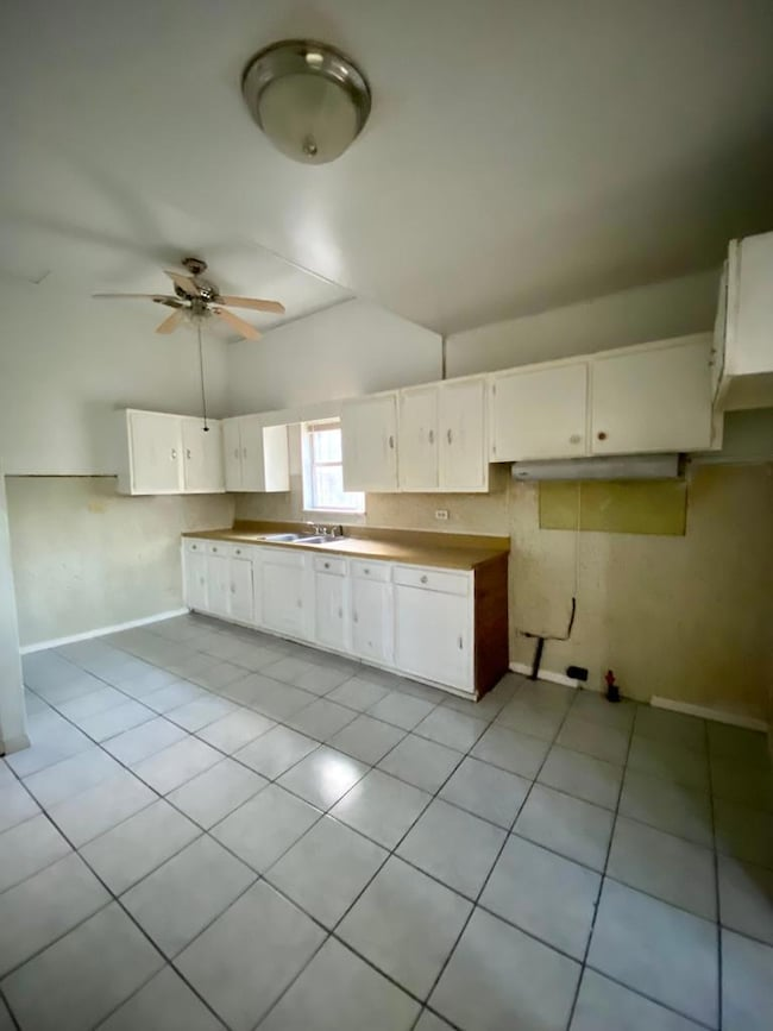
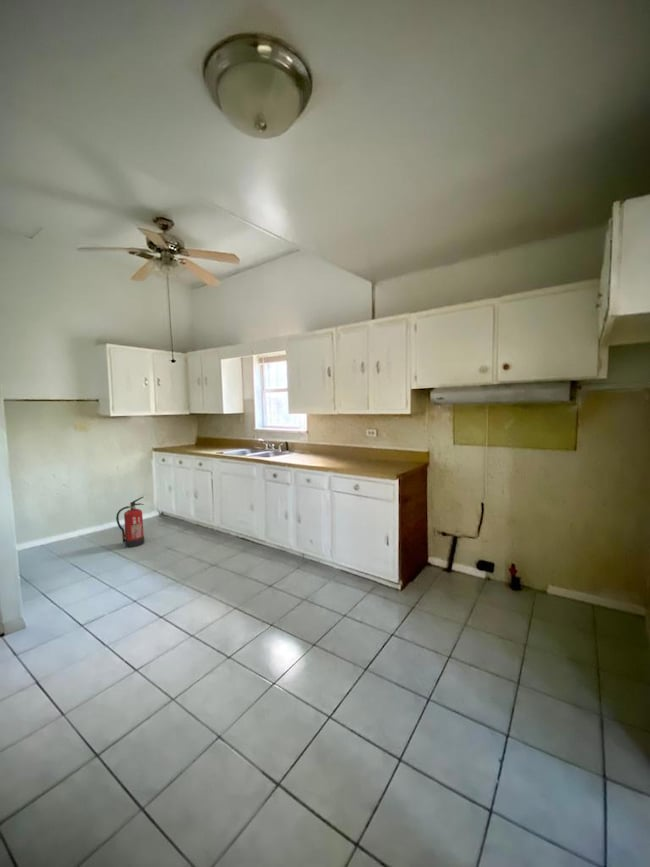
+ fire extinguisher [115,496,145,548]
